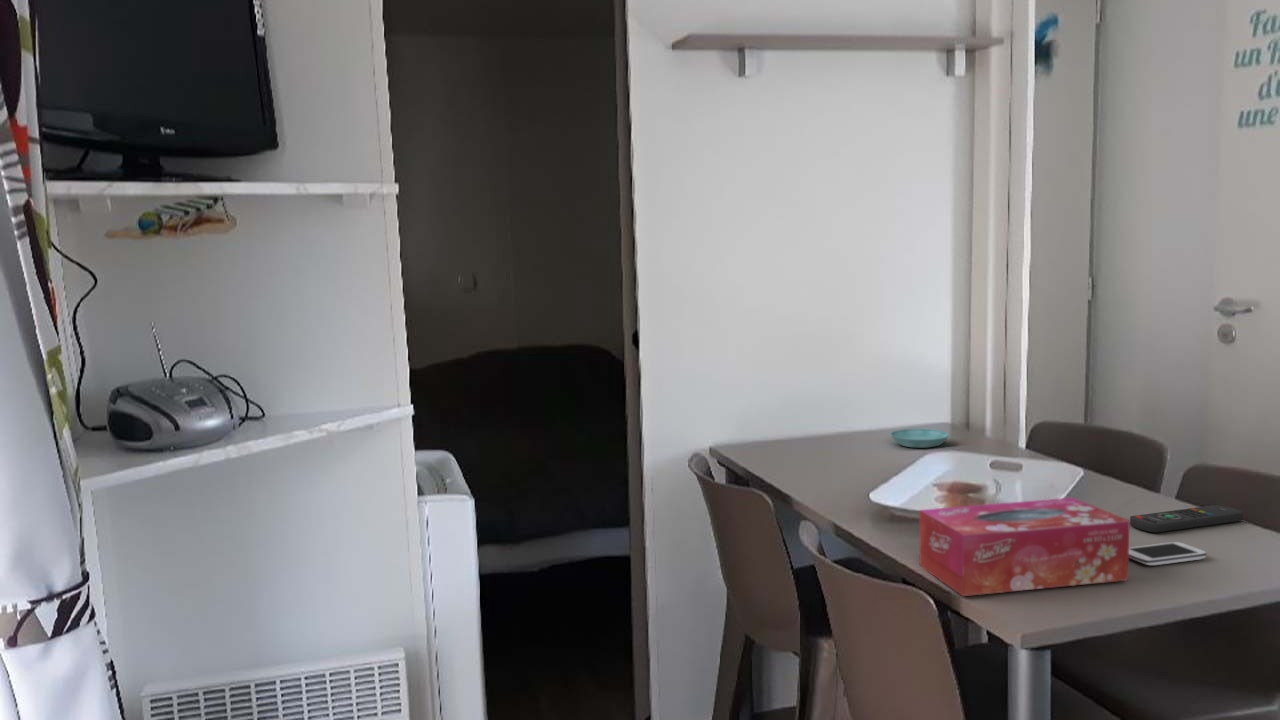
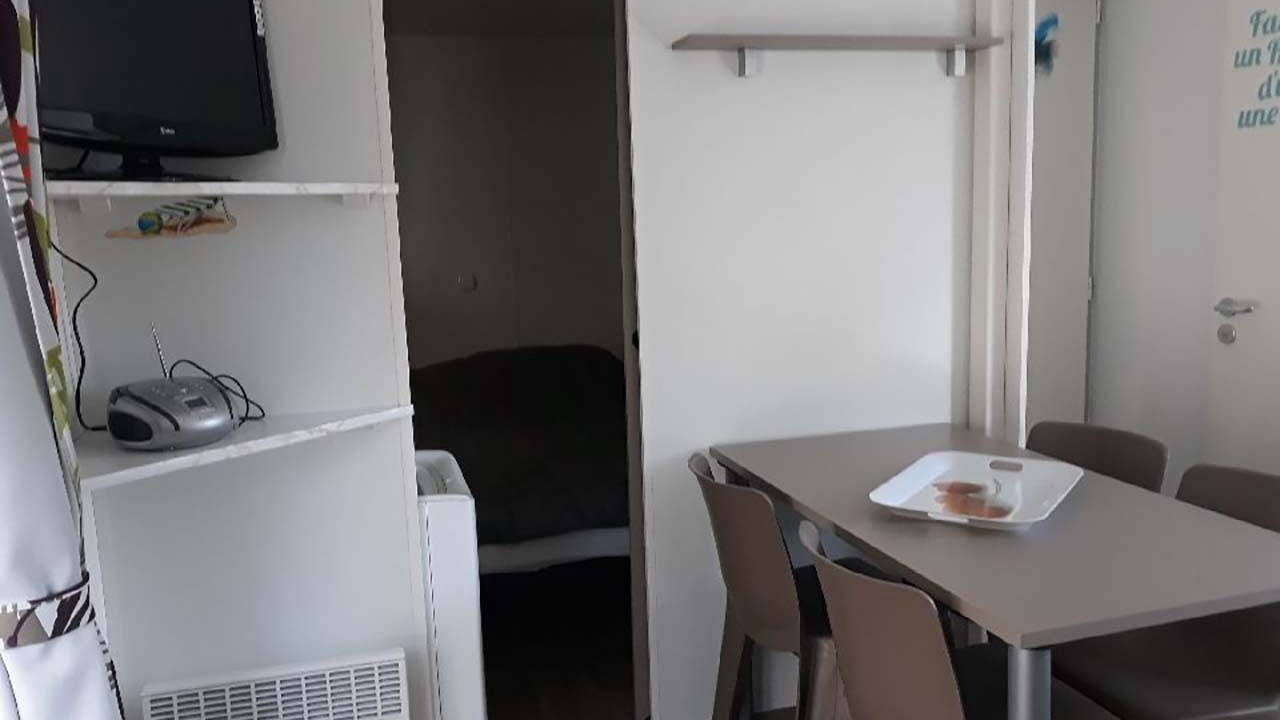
- saucer [889,428,950,449]
- remote control [1129,504,1244,534]
- smartphone [1129,541,1207,566]
- tissue box [918,497,1130,597]
